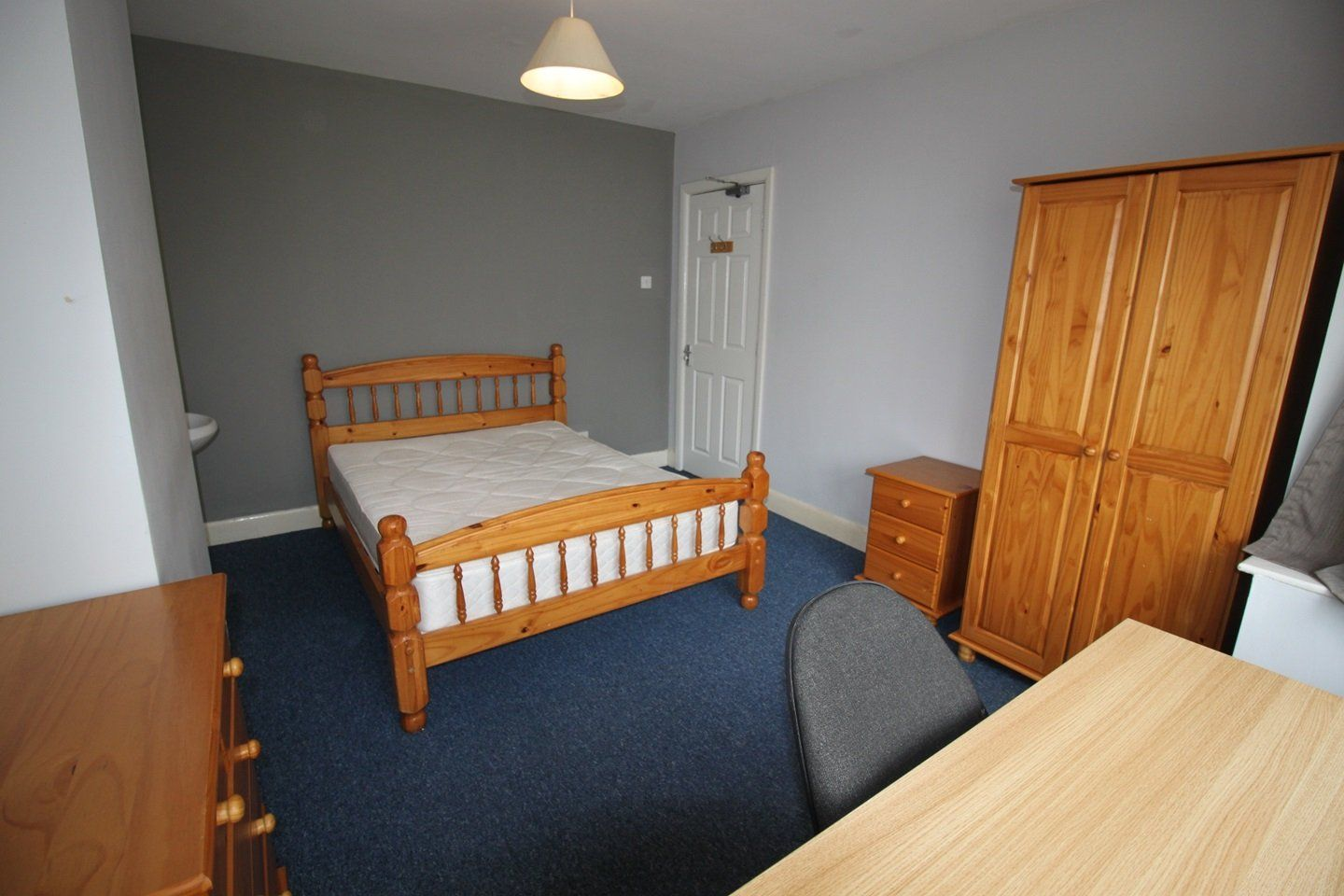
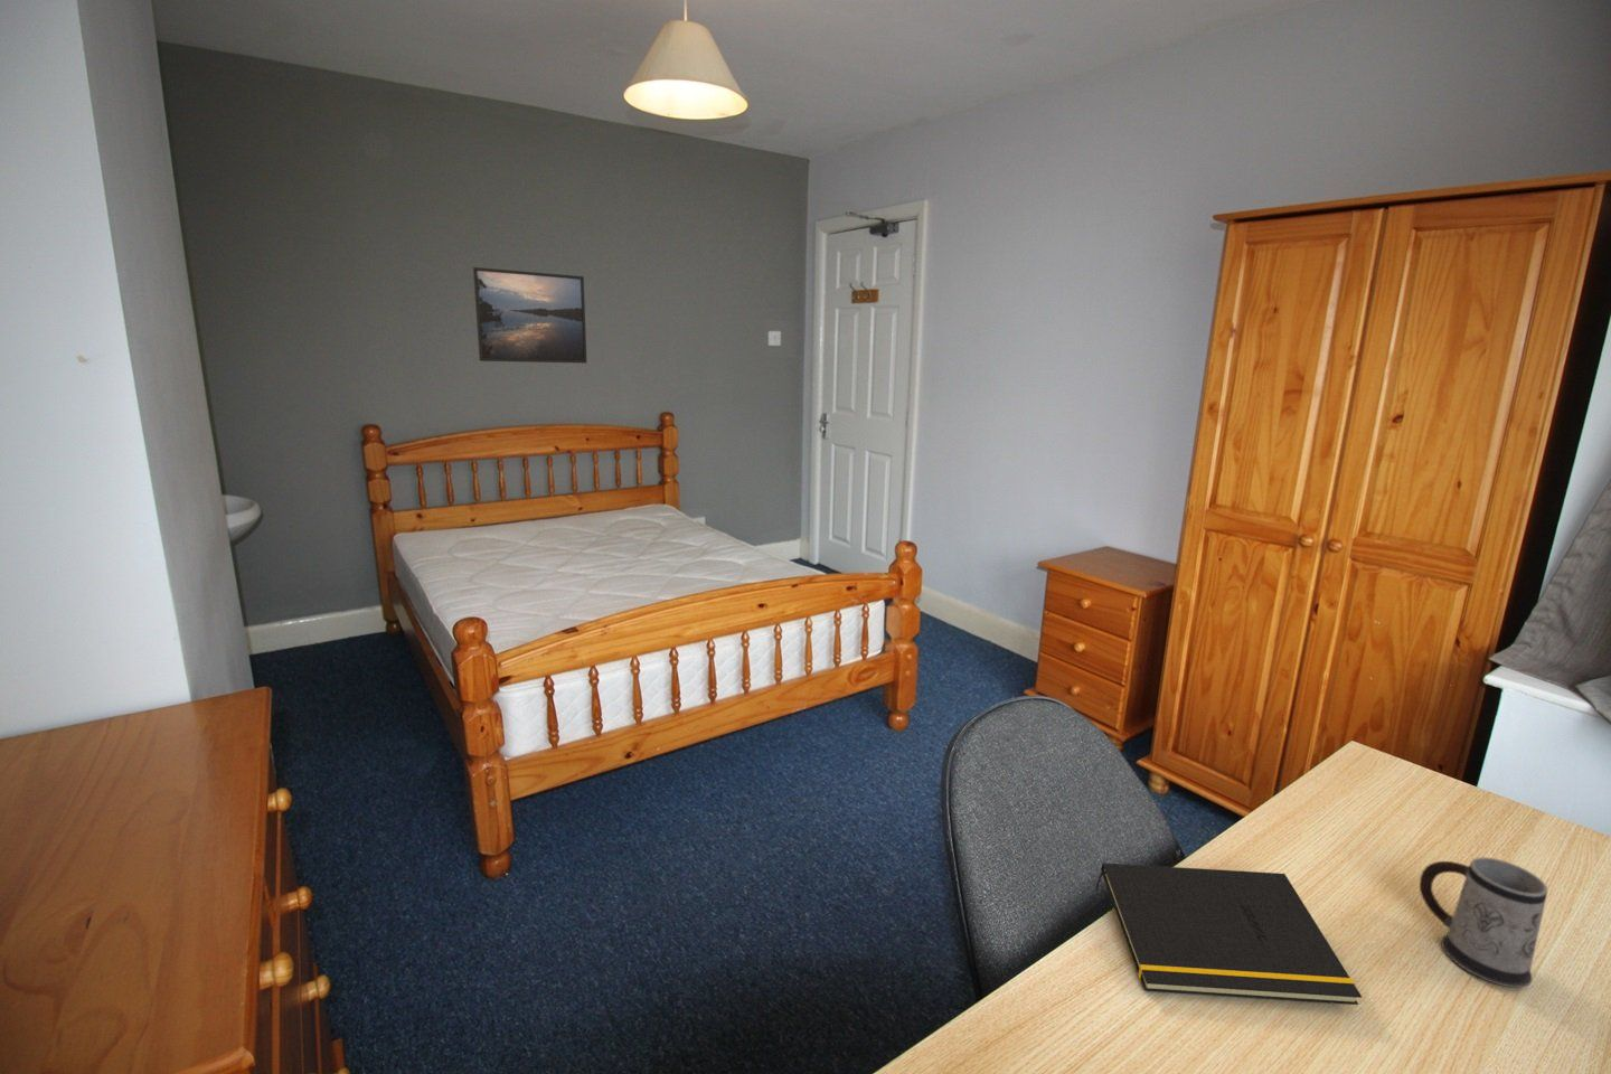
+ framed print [472,266,589,364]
+ mug [1418,856,1549,989]
+ notepad [1094,862,1363,1006]
